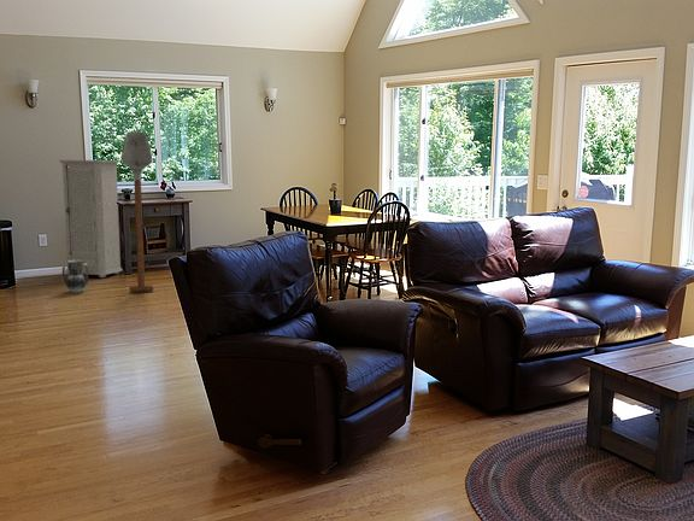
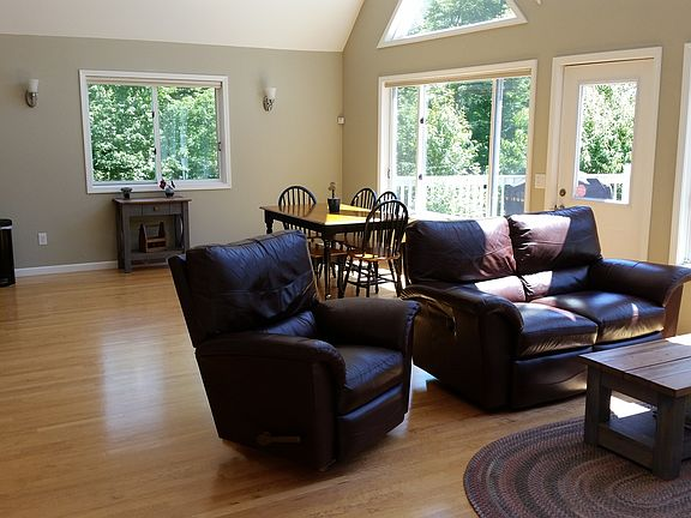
- shovel [120,130,154,294]
- cabinet [58,159,123,279]
- ceramic jug [61,260,89,294]
